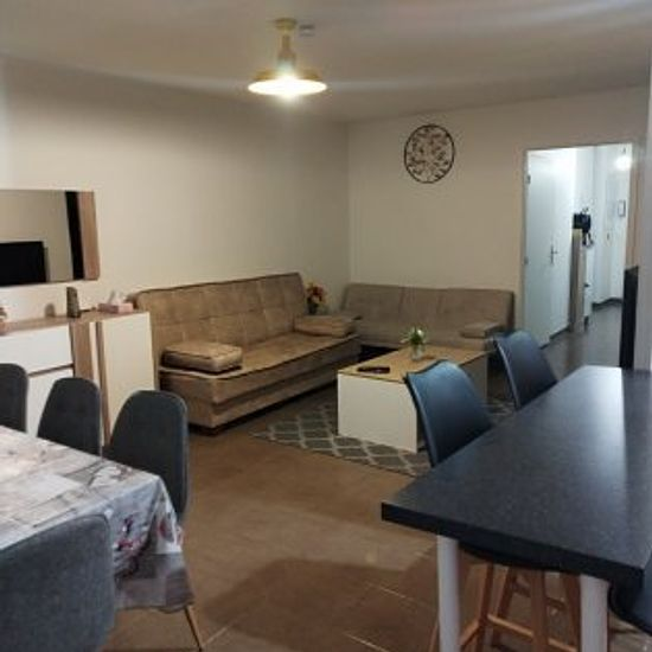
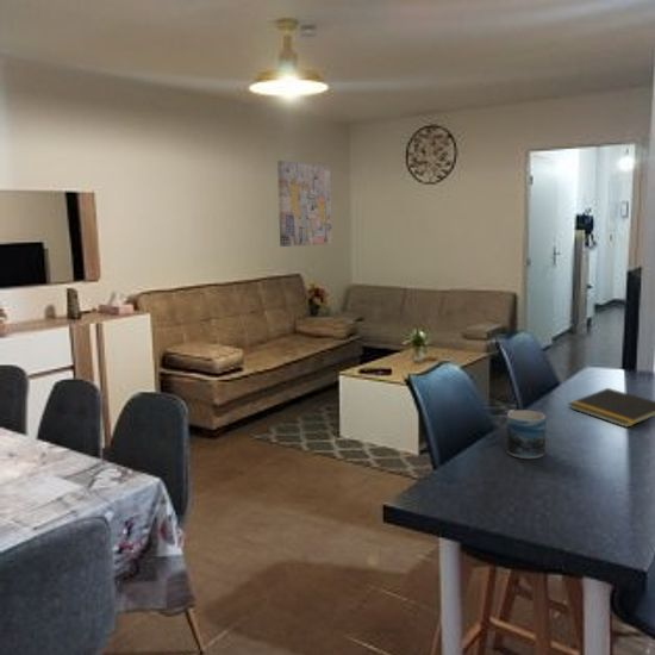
+ wall art [276,160,332,248]
+ notepad [568,387,655,429]
+ mug [505,408,547,460]
